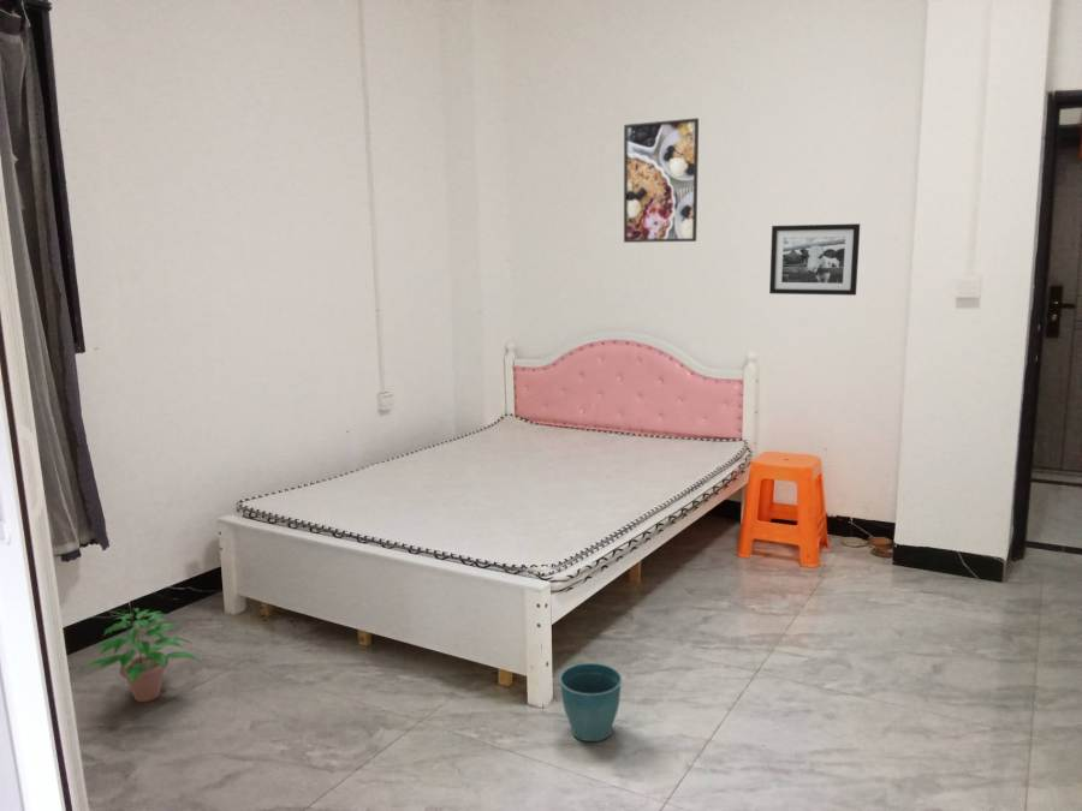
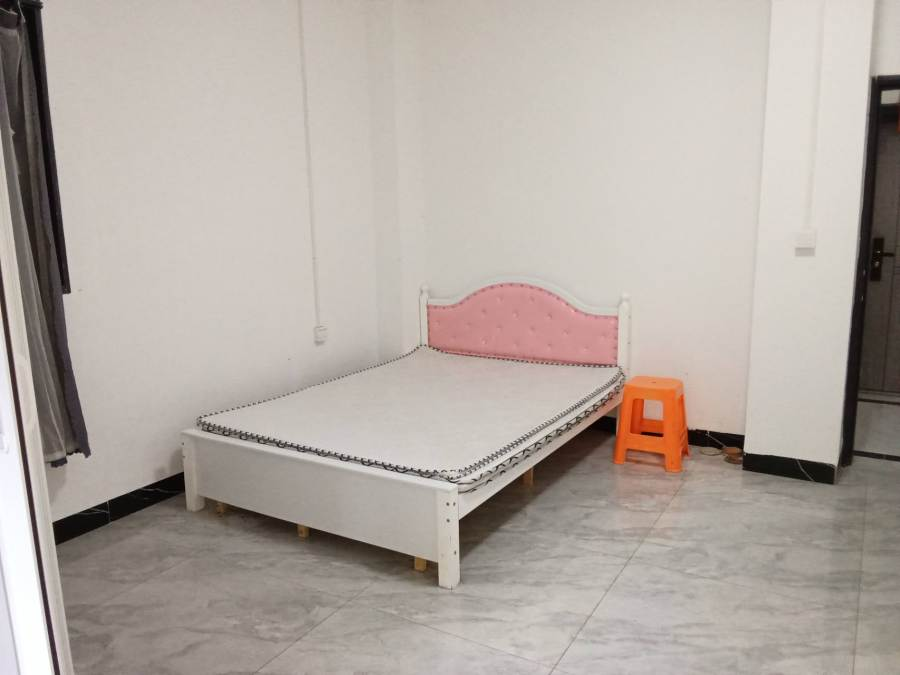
- flower pot [558,662,623,743]
- potted plant [79,607,201,703]
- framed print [623,117,700,244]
- picture frame [768,222,861,297]
